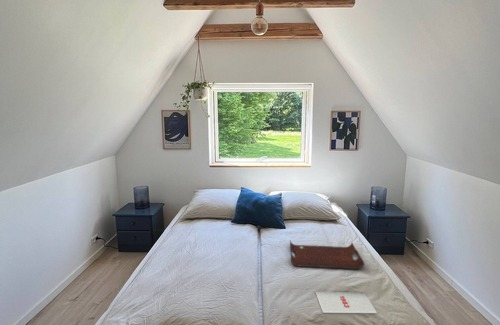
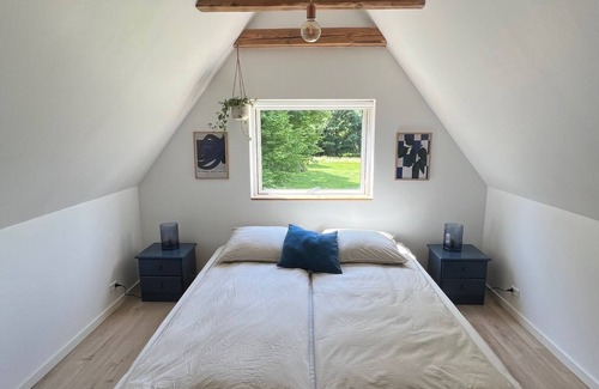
- magazine [315,291,378,314]
- serving tray [289,240,366,270]
